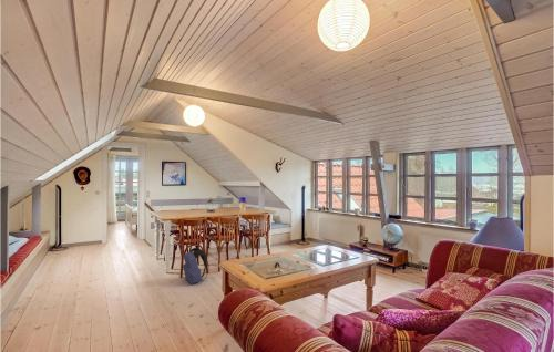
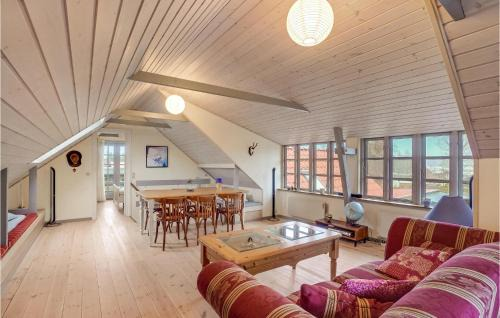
- backpack [182,247,211,286]
